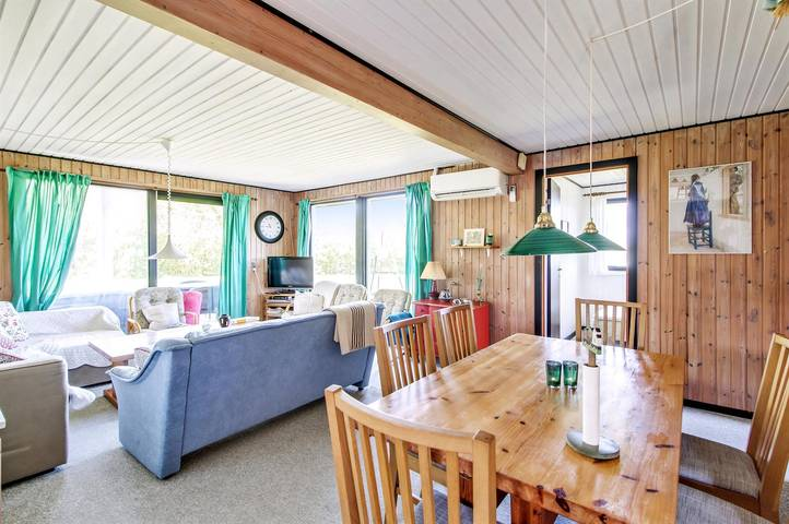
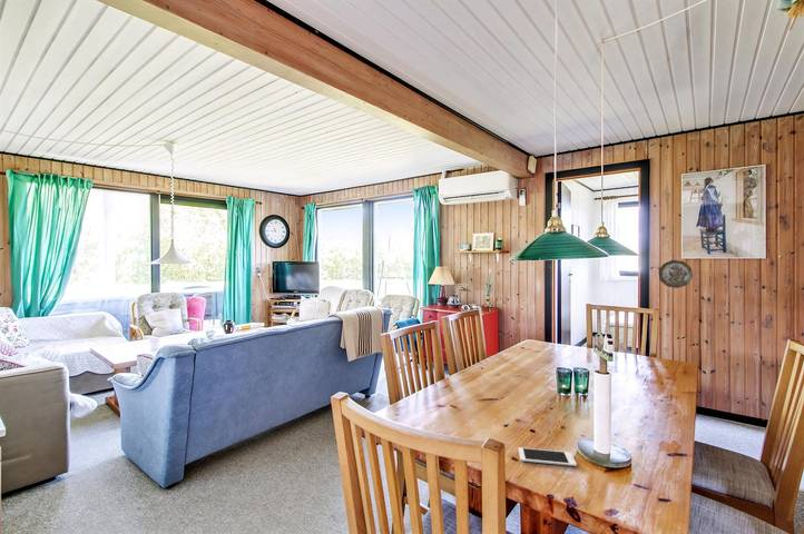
+ cell phone [517,446,578,467]
+ decorative plate [657,259,694,289]
